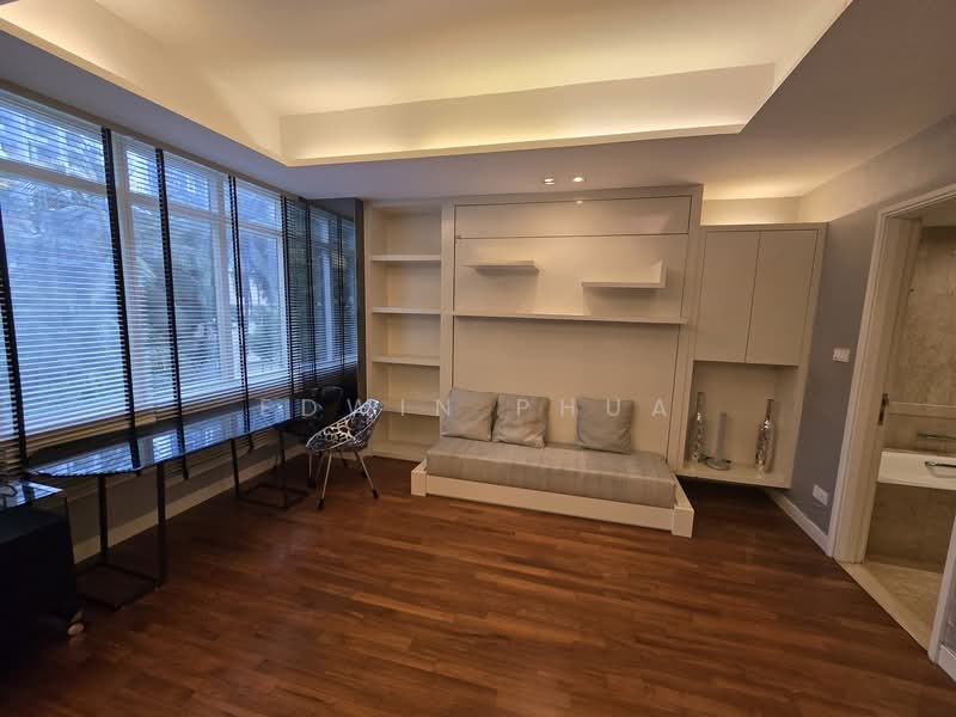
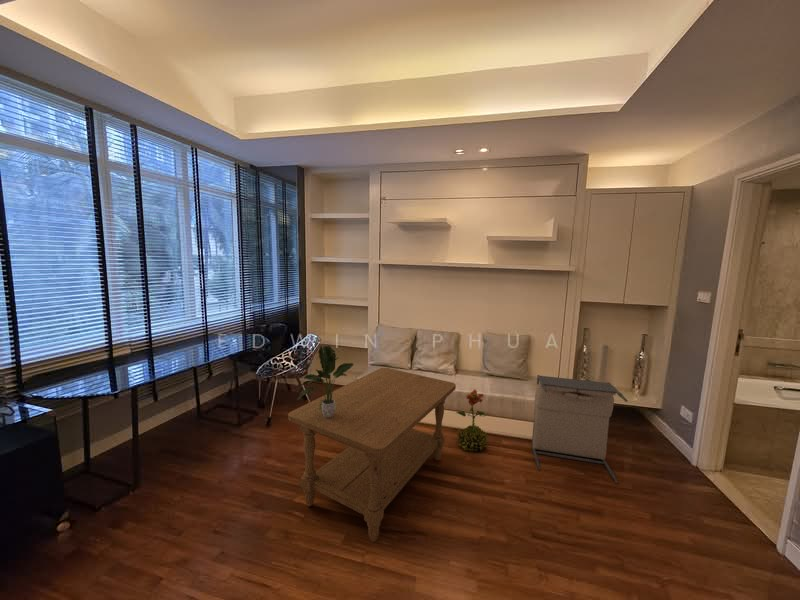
+ potted plant [297,345,354,418]
+ coffee table [287,367,457,543]
+ decorative plant [455,388,489,453]
+ laundry hamper [531,374,628,484]
